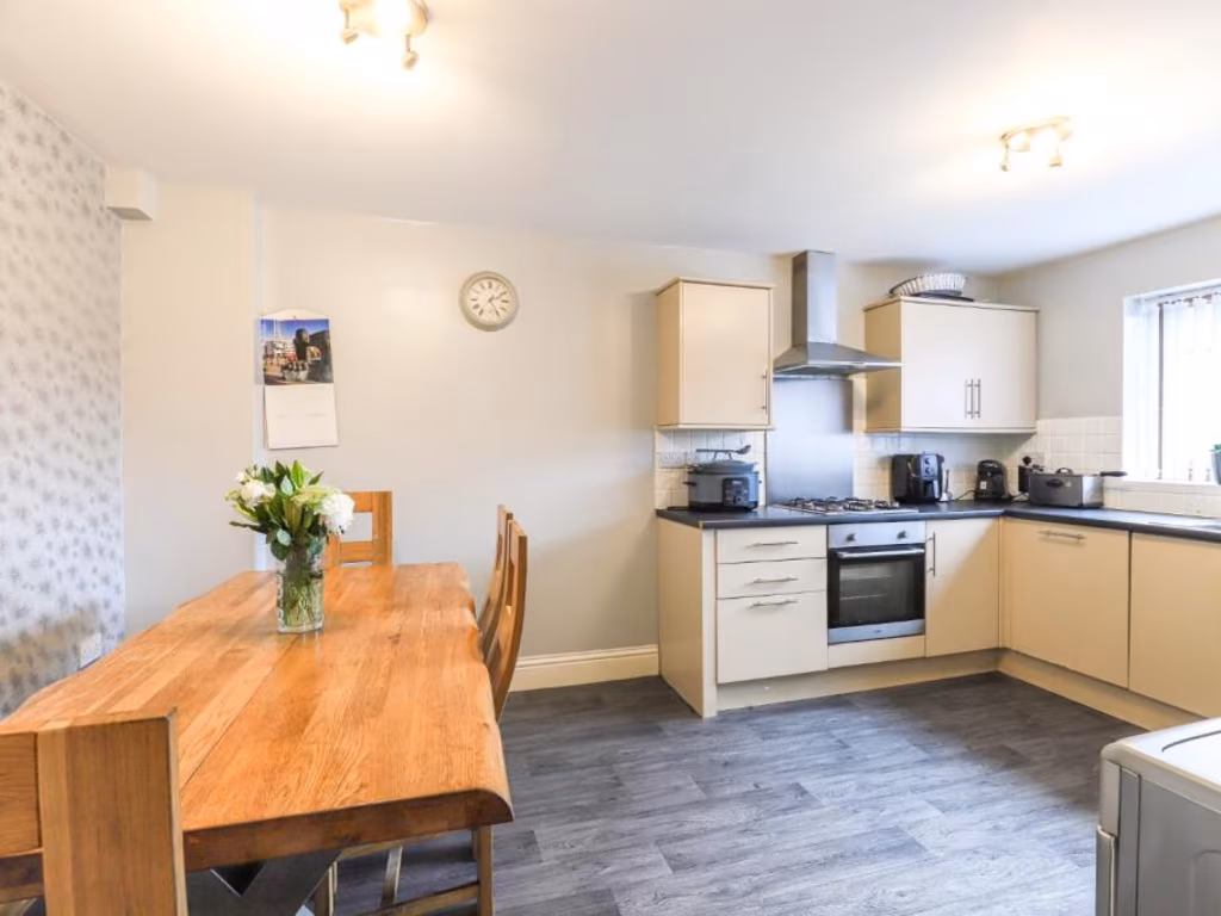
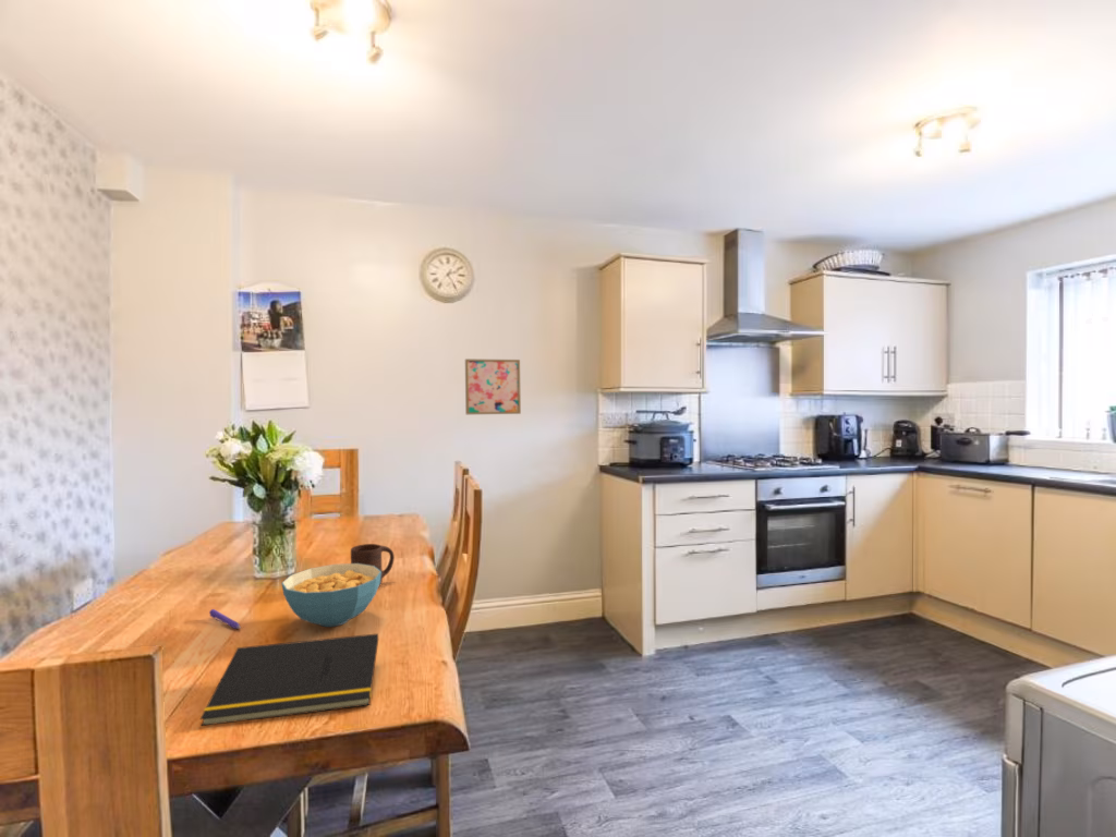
+ wall art [464,357,522,415]
+ cup [350,543,396,586]
+ cereal bowl [280,562,381,628]
+ notepad [199,632,379,727]
+ pen [208,608,242,630]
